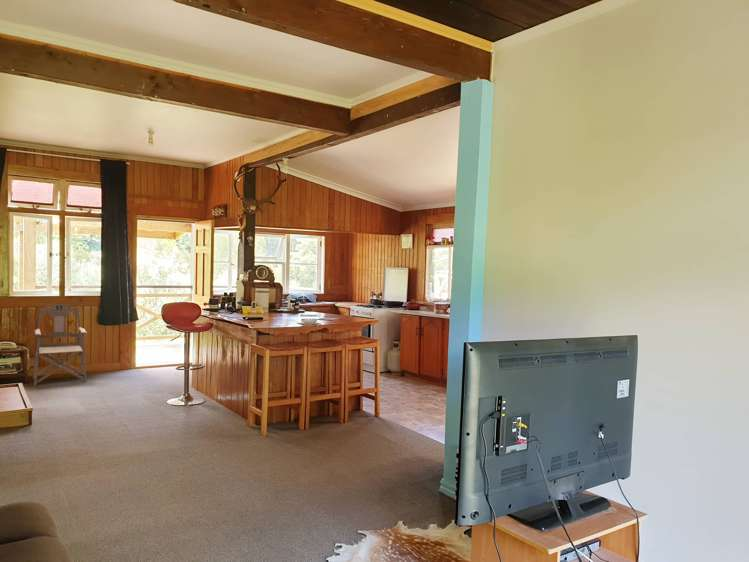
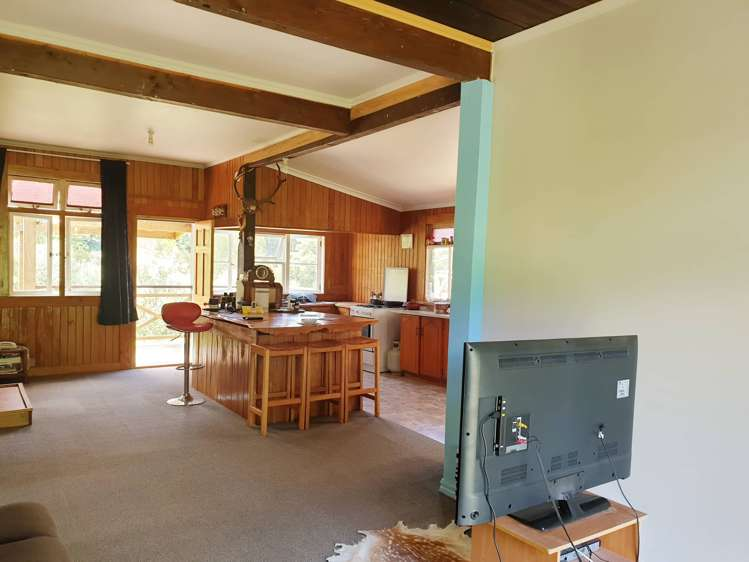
- armchair [32,303,88,387]
